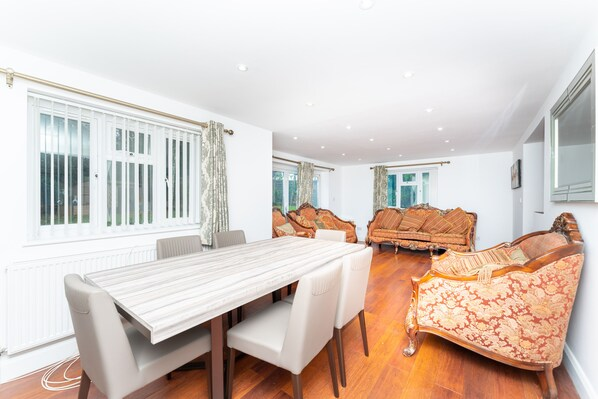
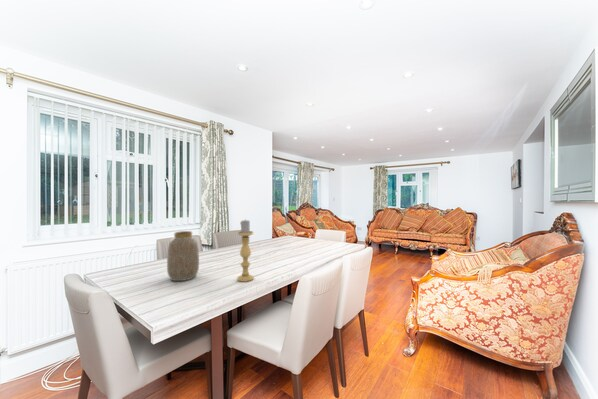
+ vase [166,230,200,282]
+ candle holder [236,218,255,283]
